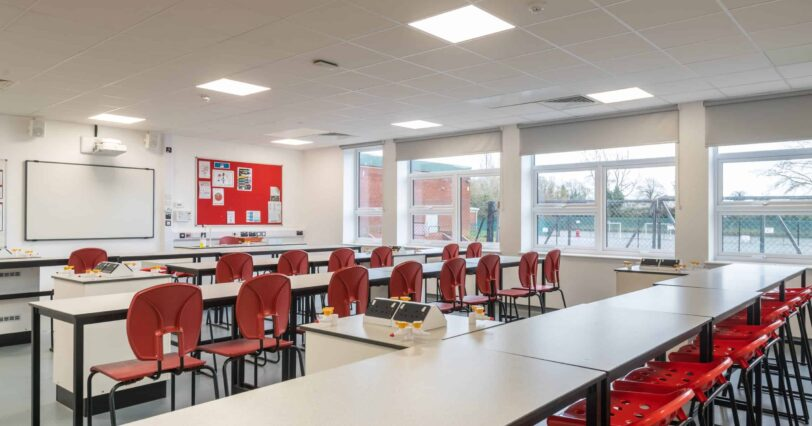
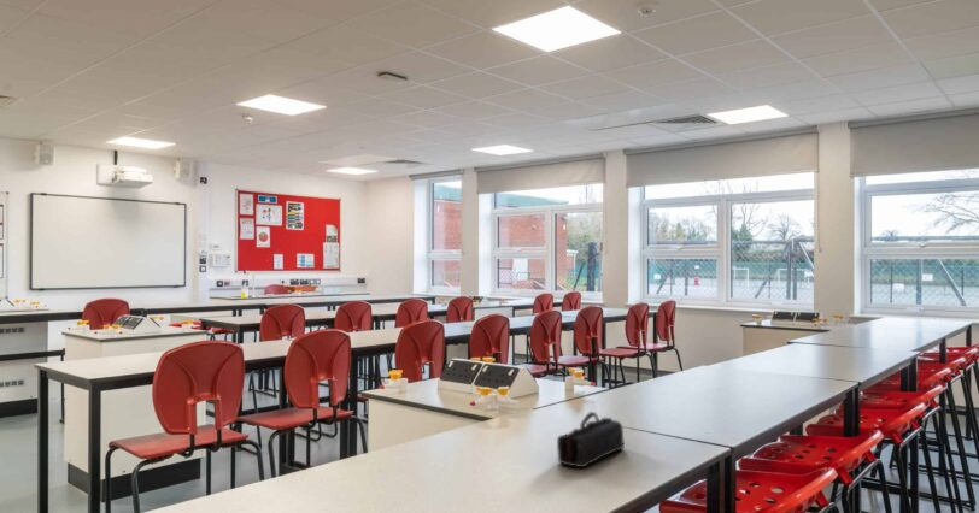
+ pencil case [556,411,626,468]
